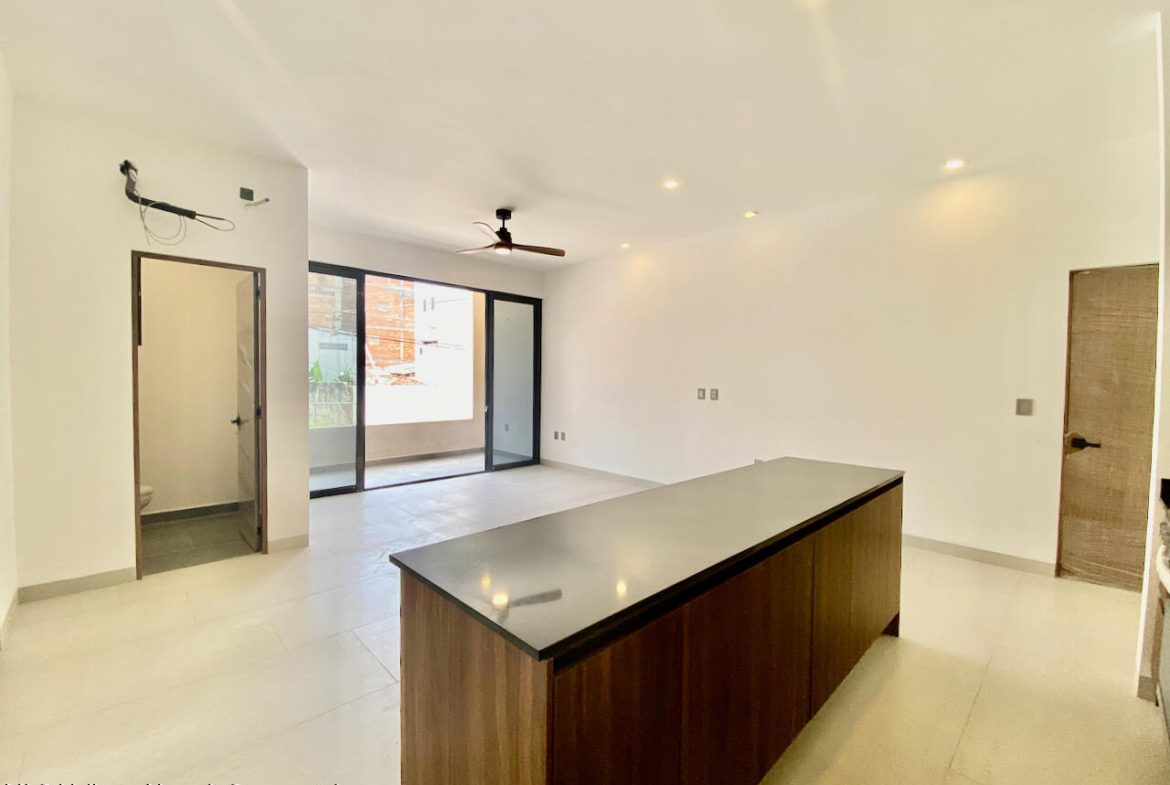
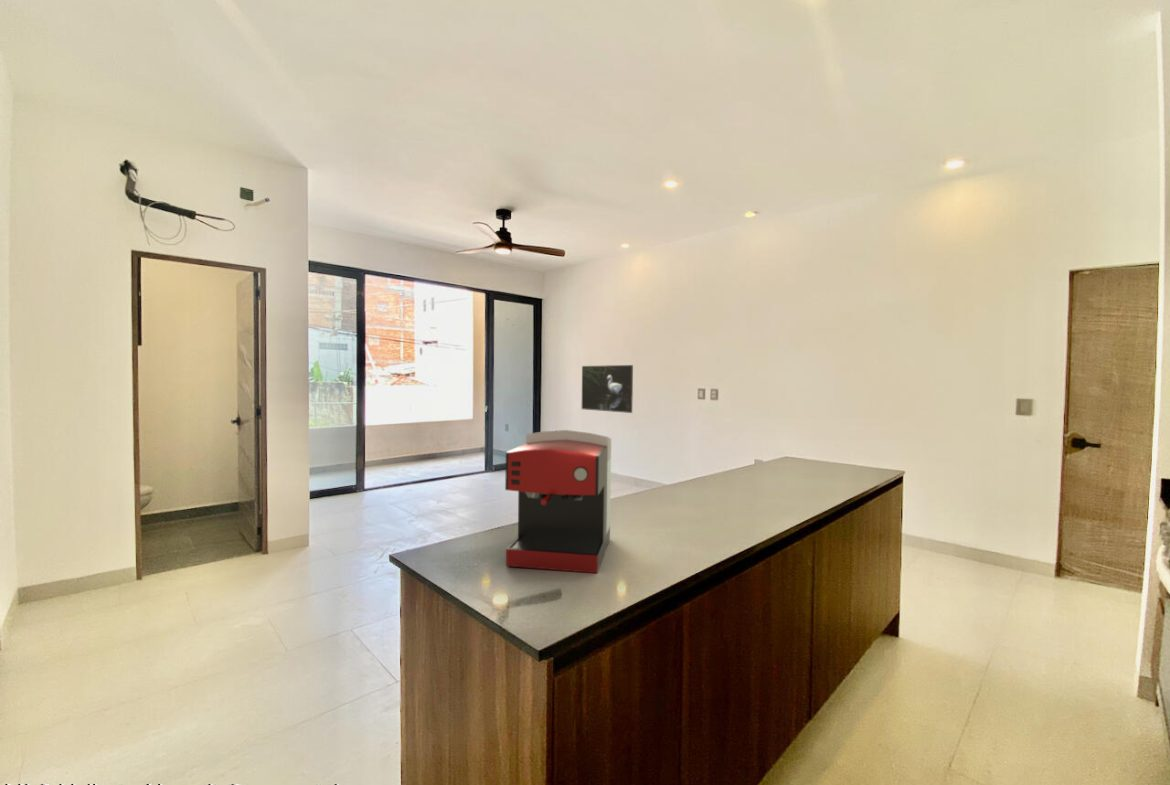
+ coffee maker [504,429,612,574]
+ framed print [581,364,634,414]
